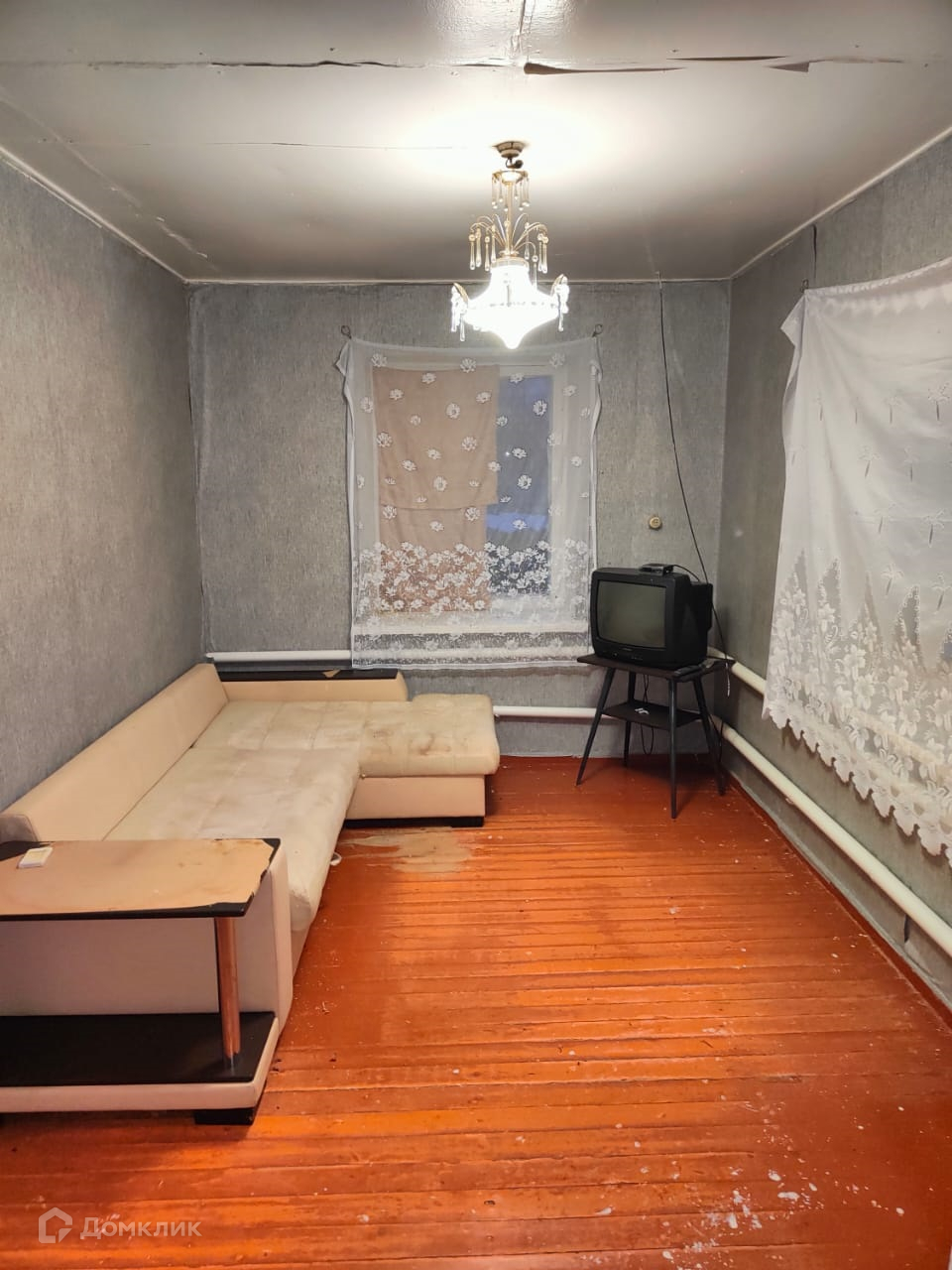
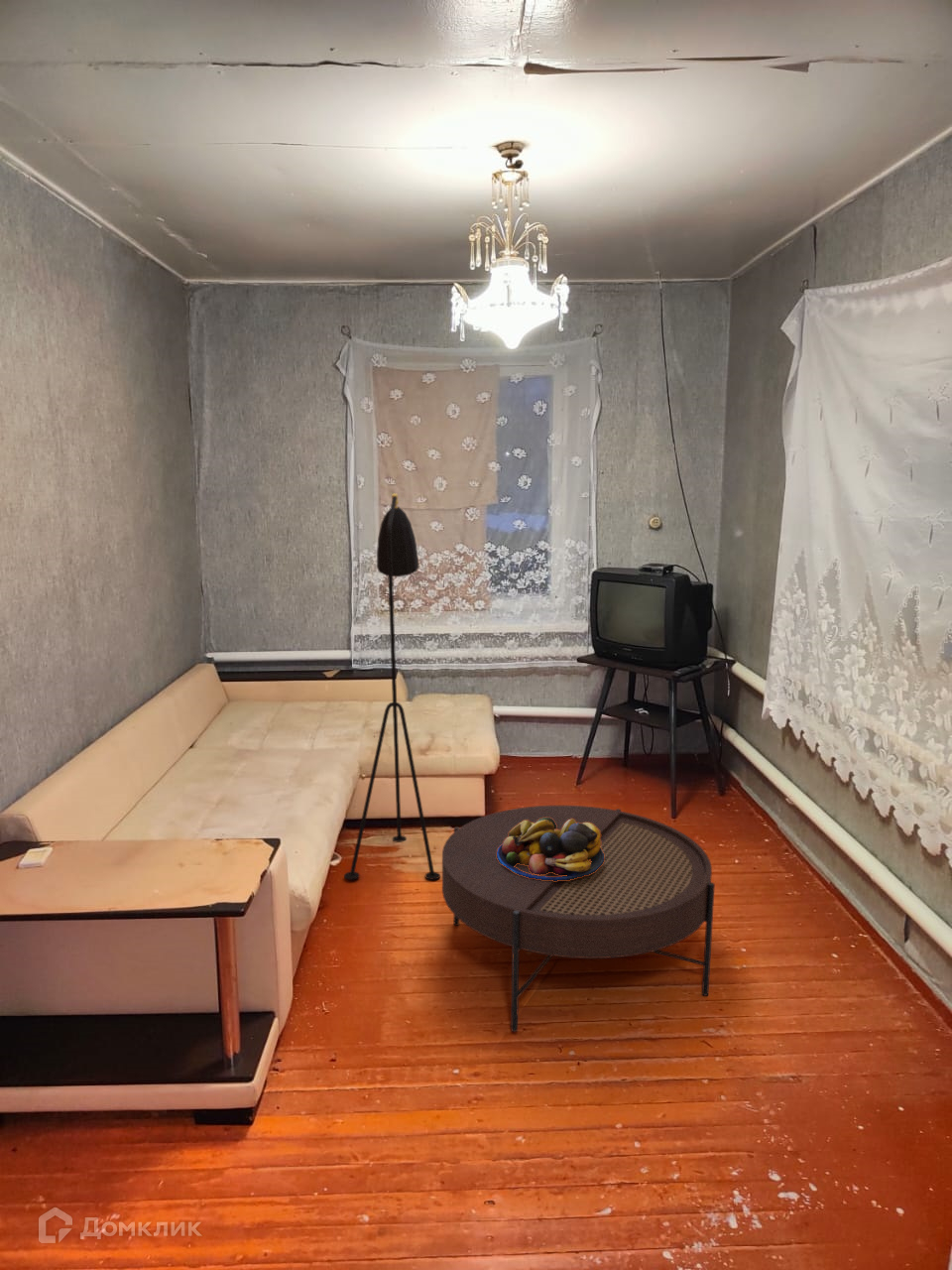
+ fruit bowl [497,818,604,881]
+ coffee table [441,805,716,1033]
+ floor lamp [343,492,441,881]
